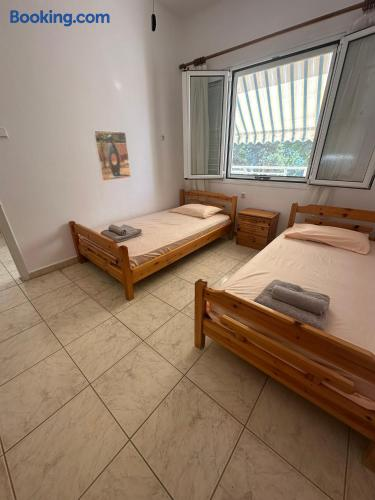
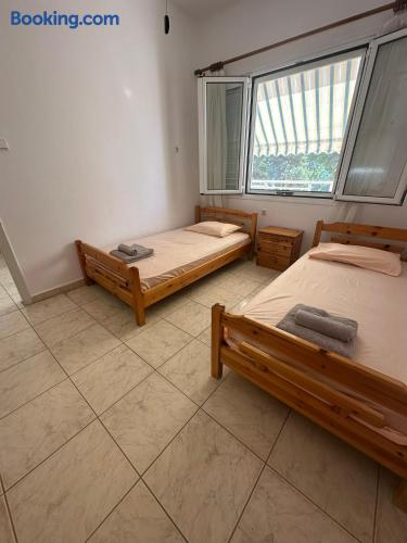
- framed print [91,129,132,182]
